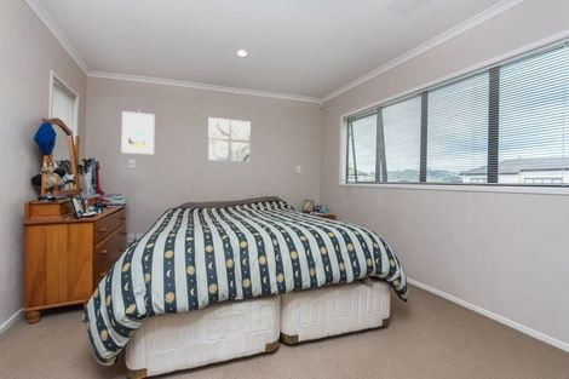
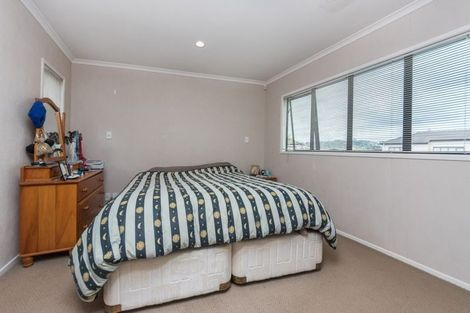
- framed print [120,110,156,155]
- wall art [207,116,252,163]
